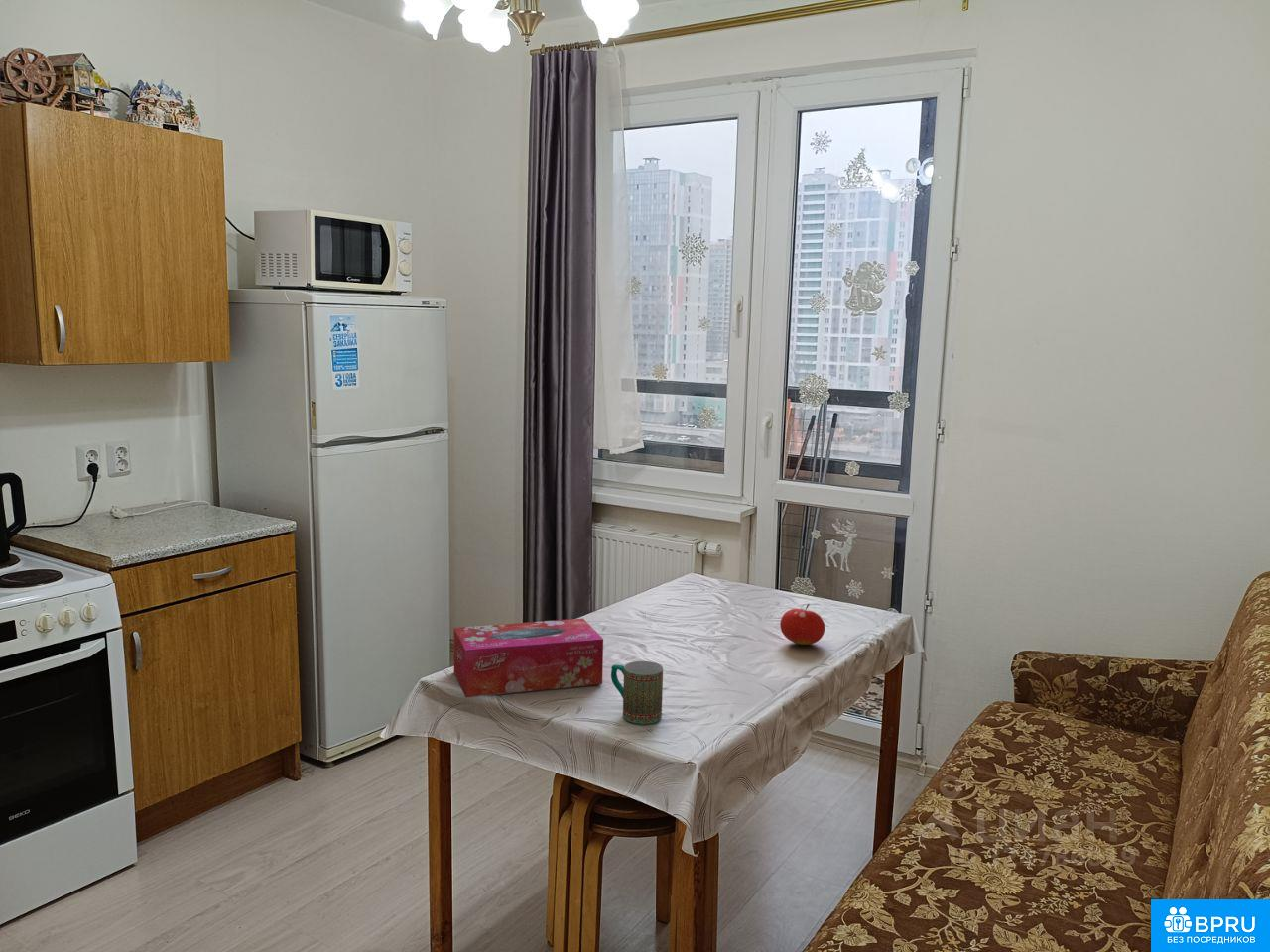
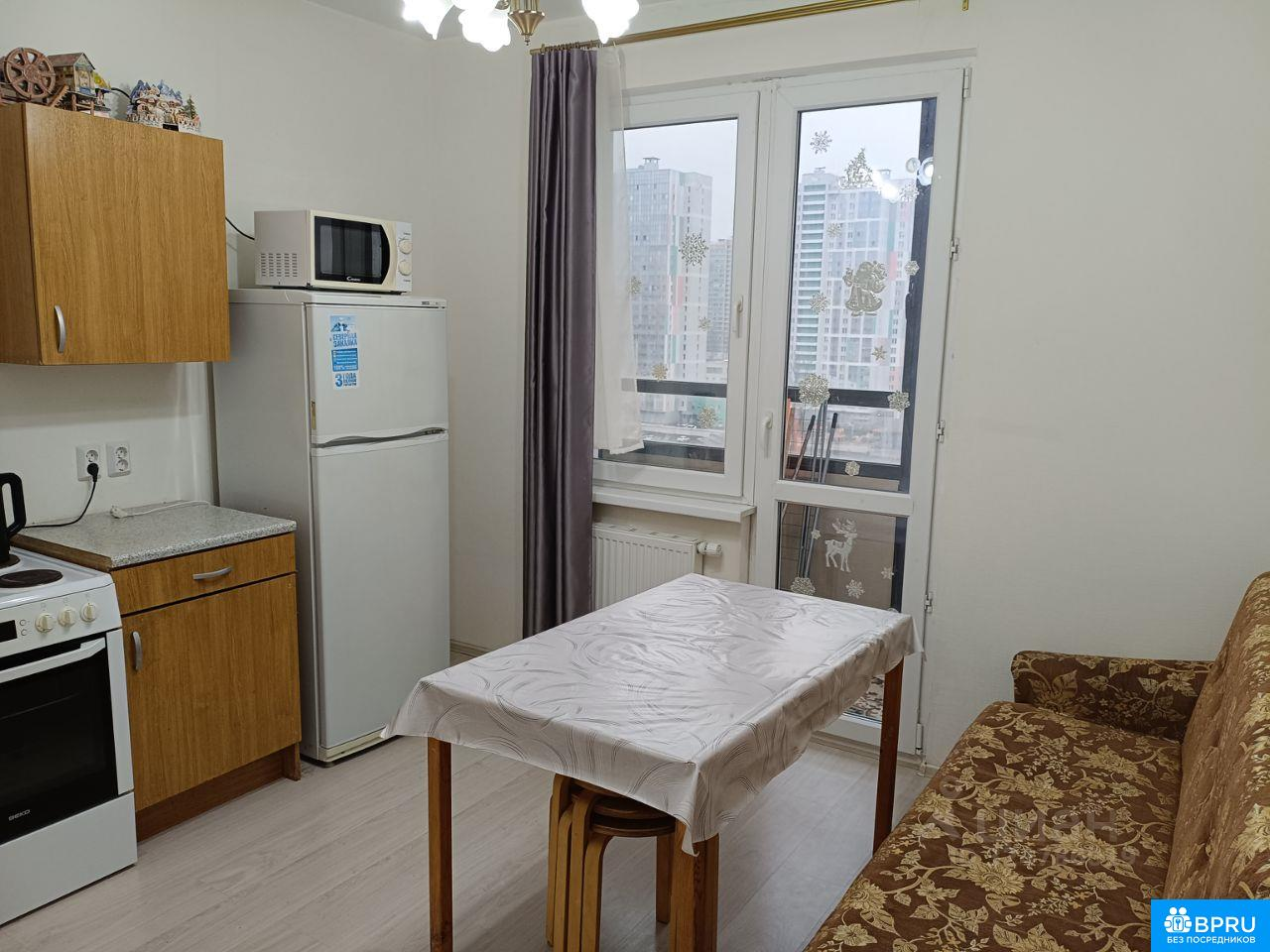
- tissue box [453,618,604,698]
- mug [610,660,664,725]
- fruit [779,603,826,646]
